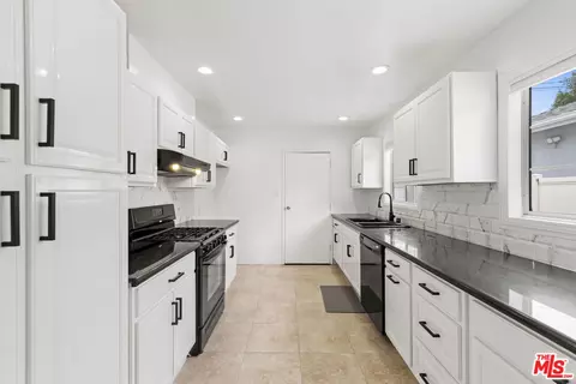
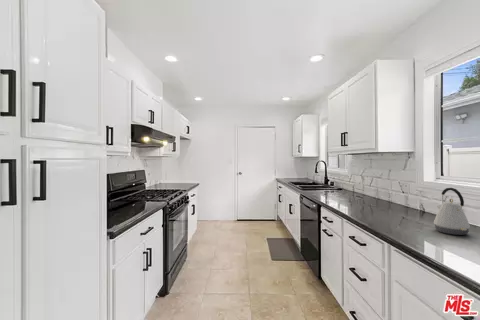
+ kettle [433,187,471,236]
